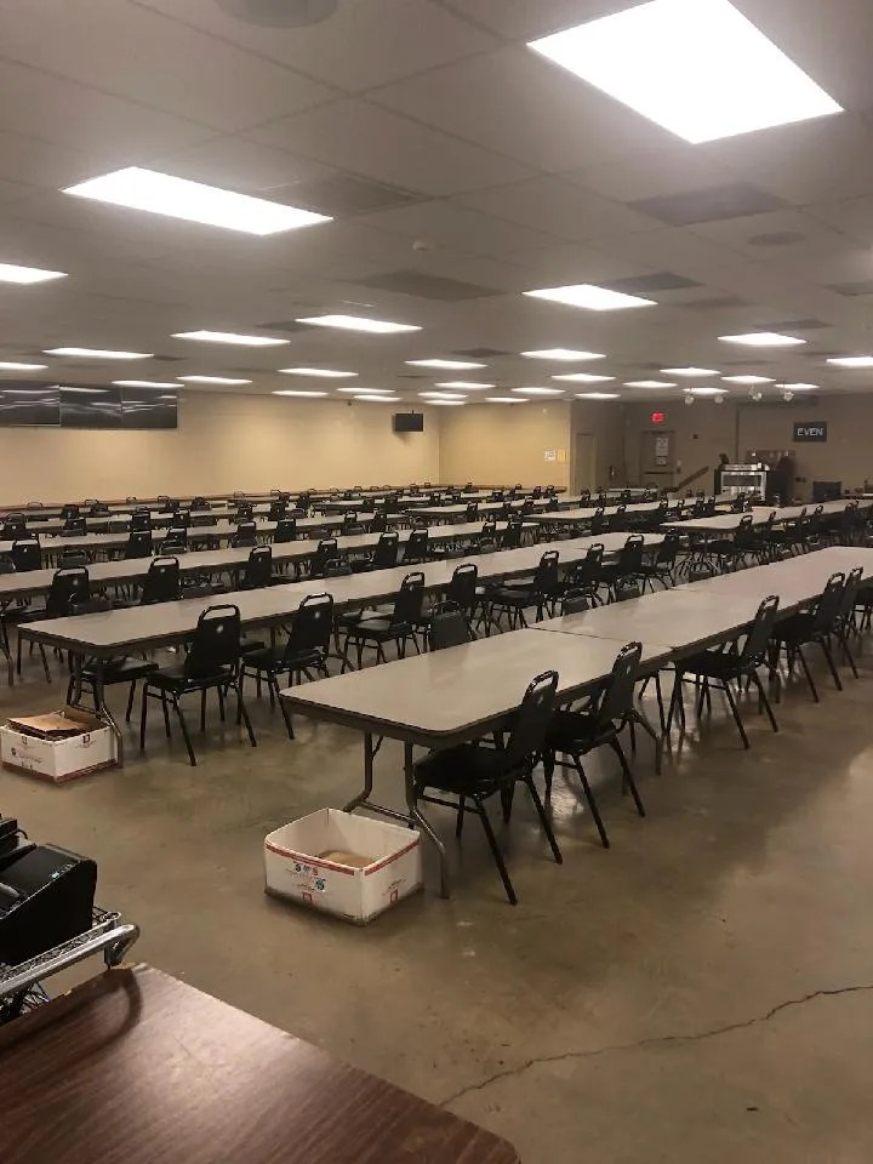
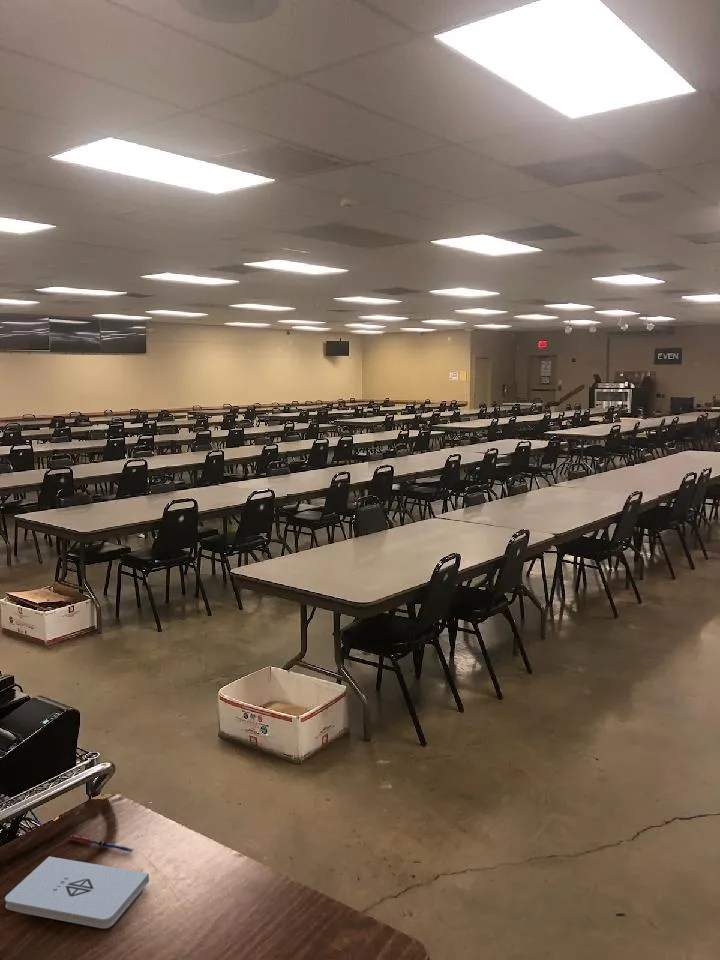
+ notepad [4,856,150,929]
+ pen [69,834,135,854]
